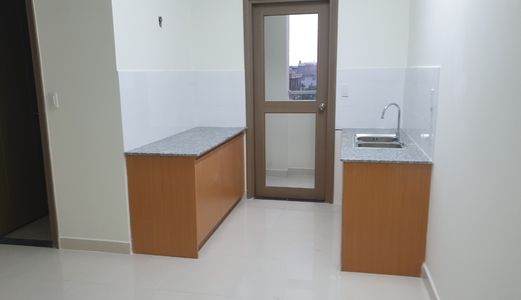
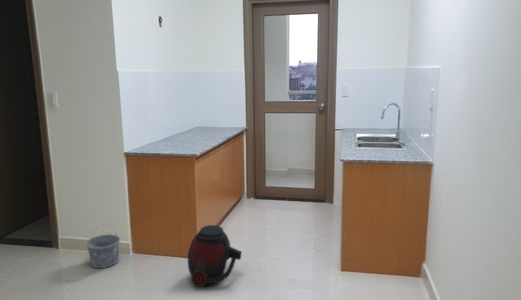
+ bucket [85,223,121,269]
+ helmet [187,224,242,288]
